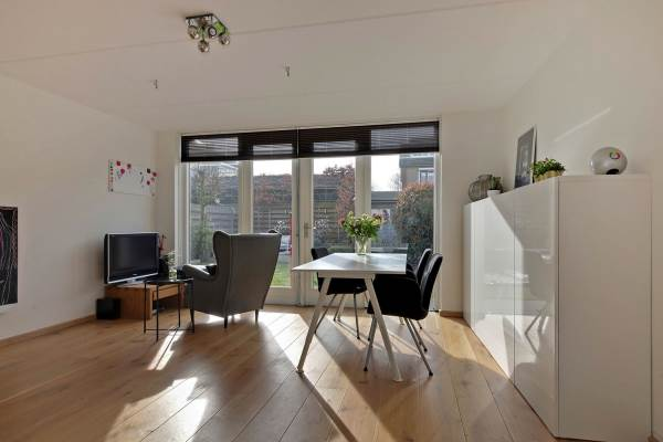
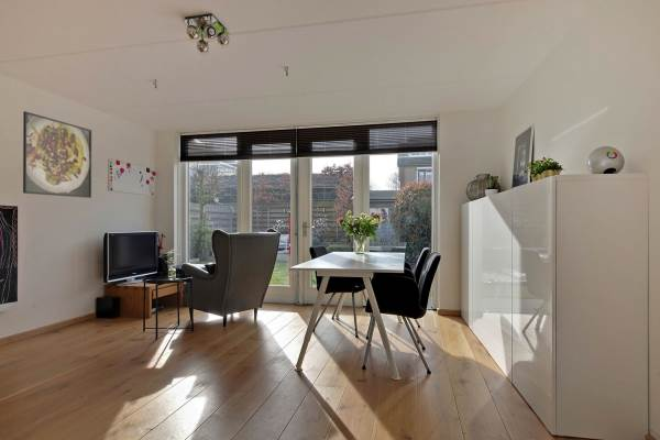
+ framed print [22,110,92,199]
